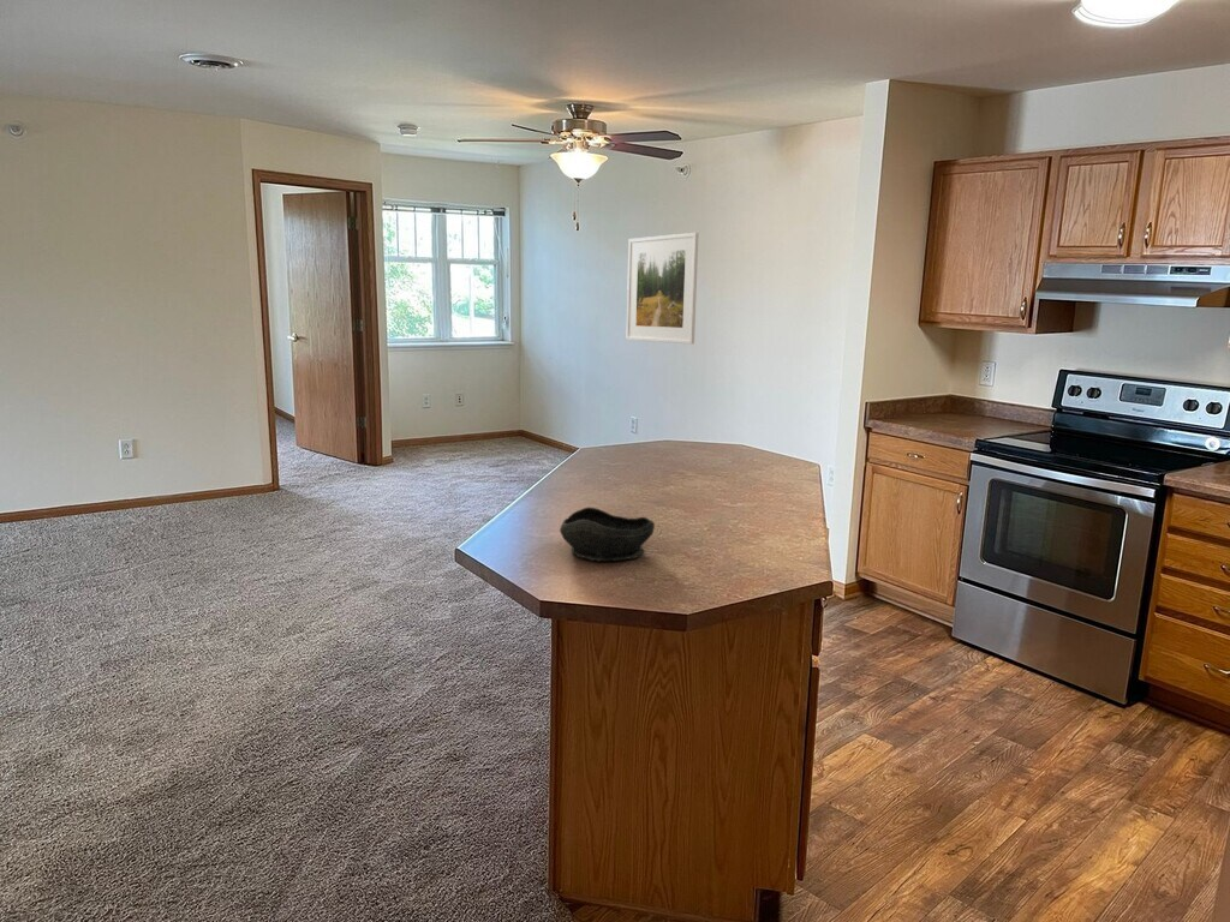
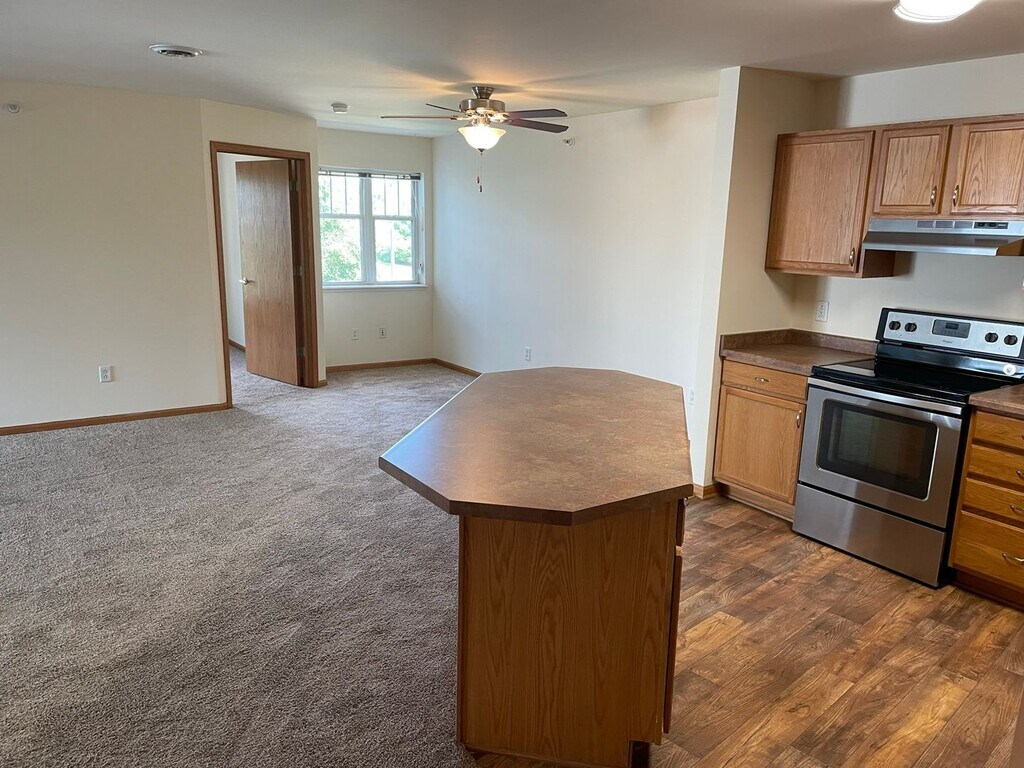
- bowl [559,507,656,562]
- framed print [625,232,699,346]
